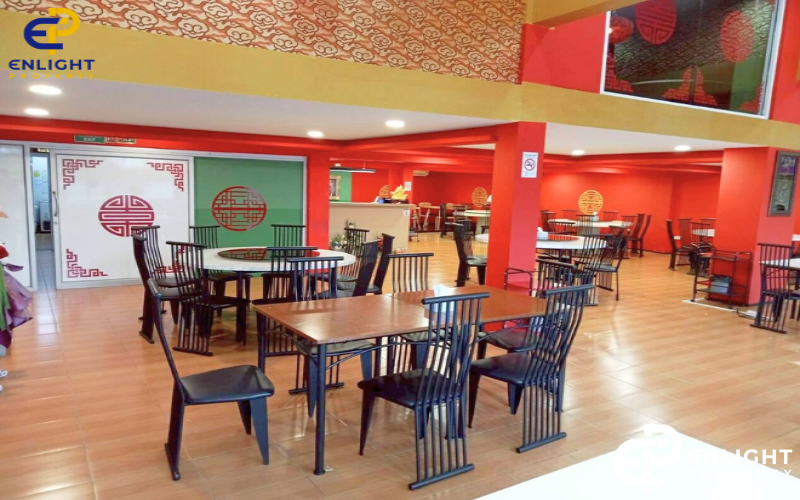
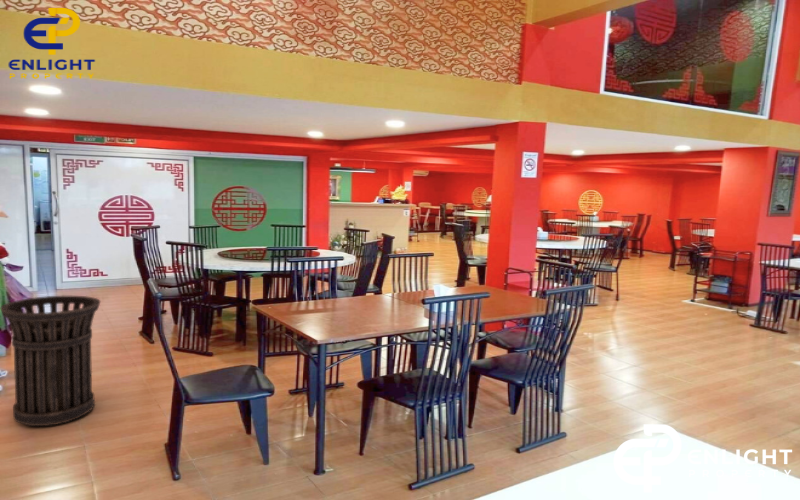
+ trash can [0,295,101,427]
